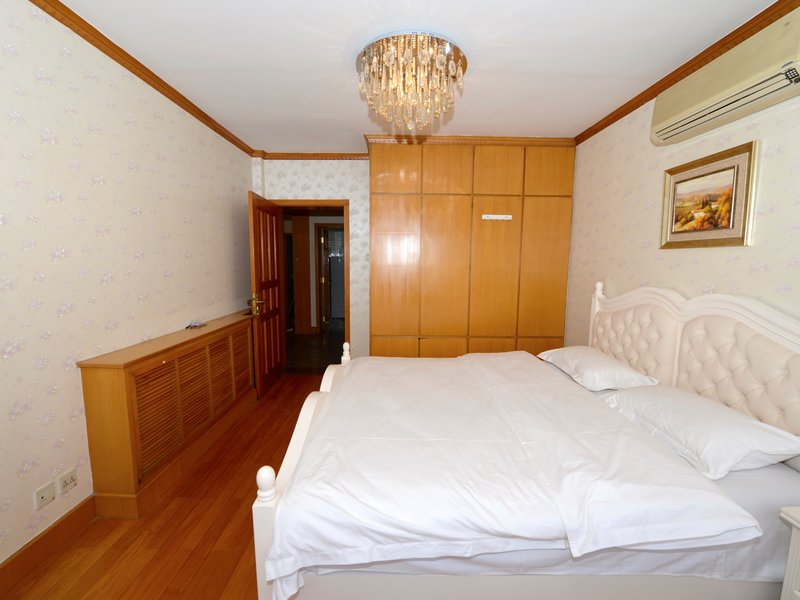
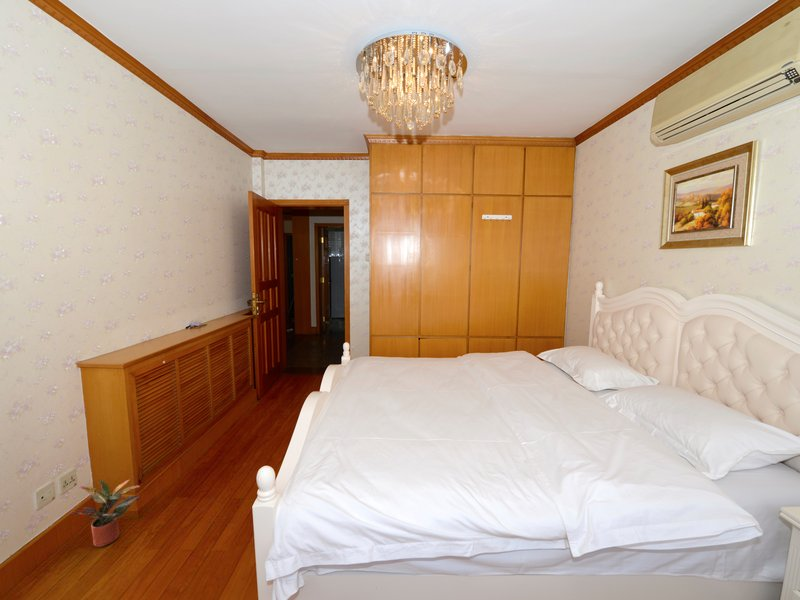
+ potted plant [70,479,141,548]
